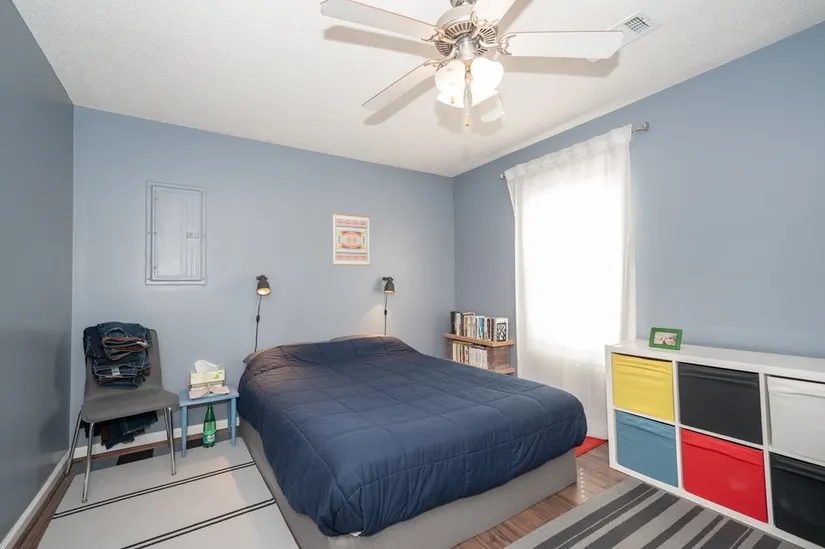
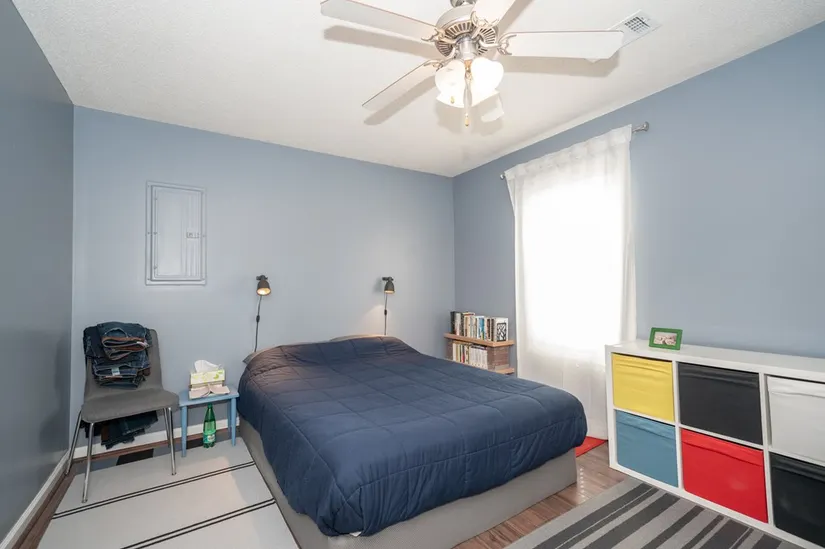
- wall art [332,212,371,267]
